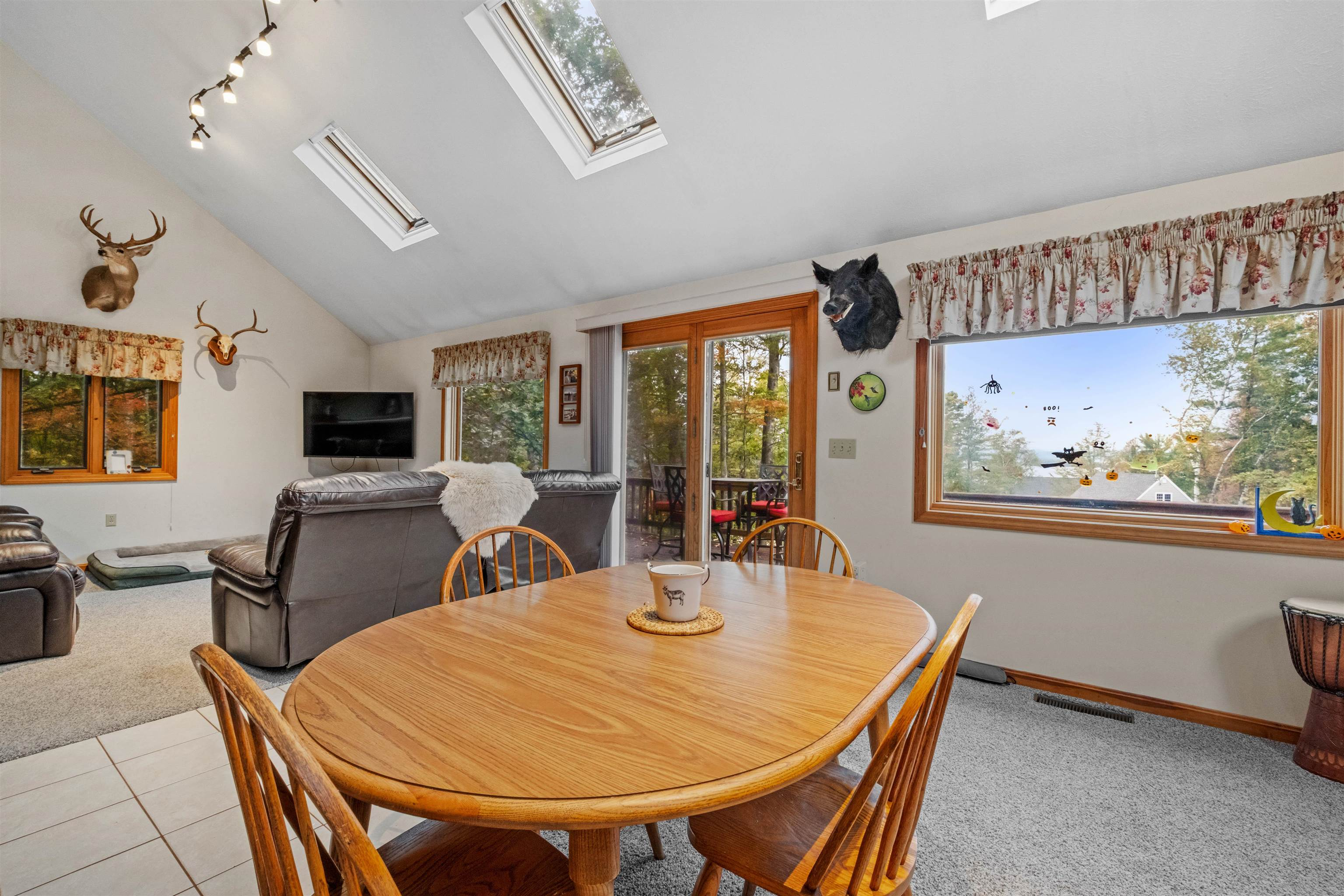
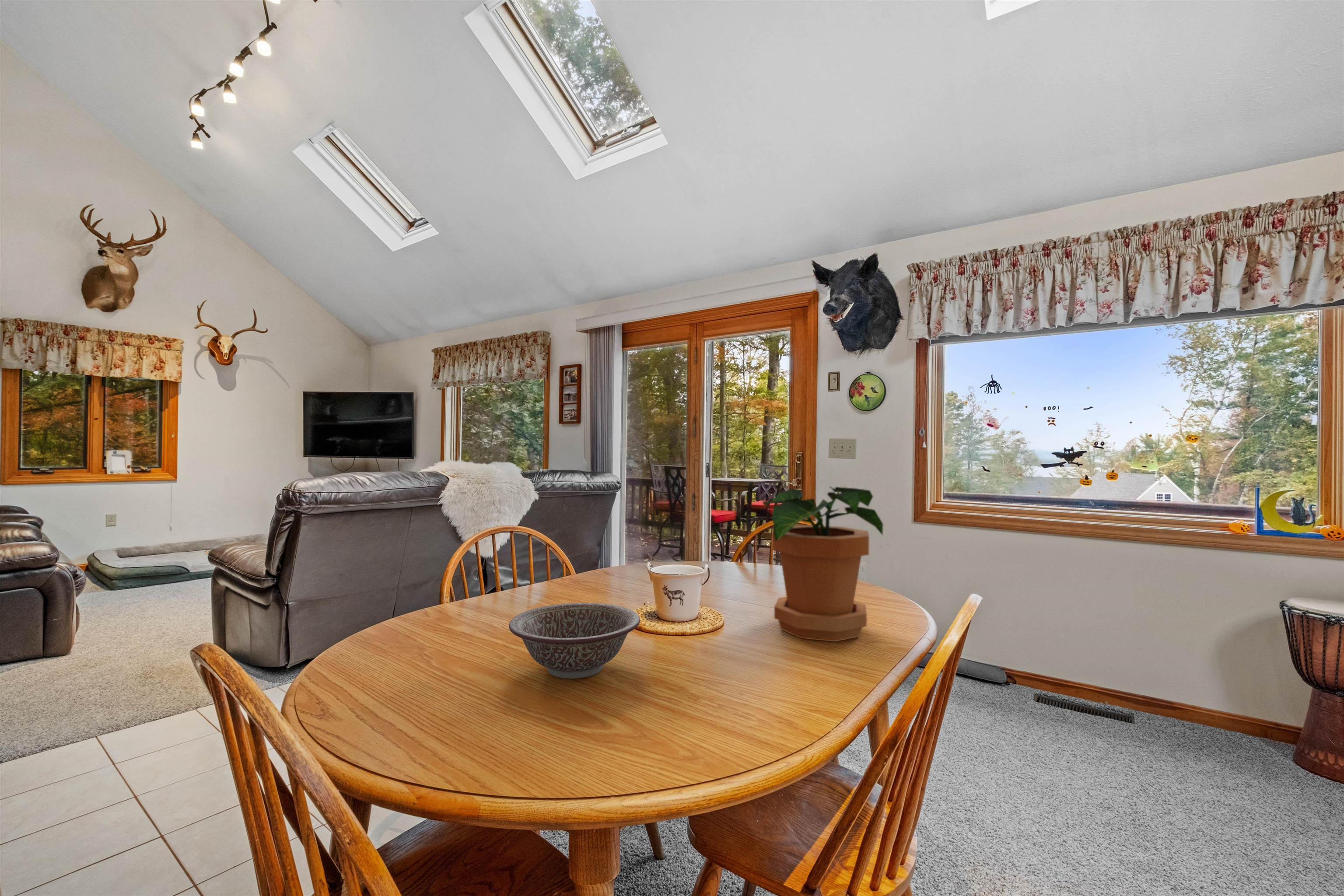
+ potted plant [762,486,884,642]
+ decorative bowl [508,602,641,679]
